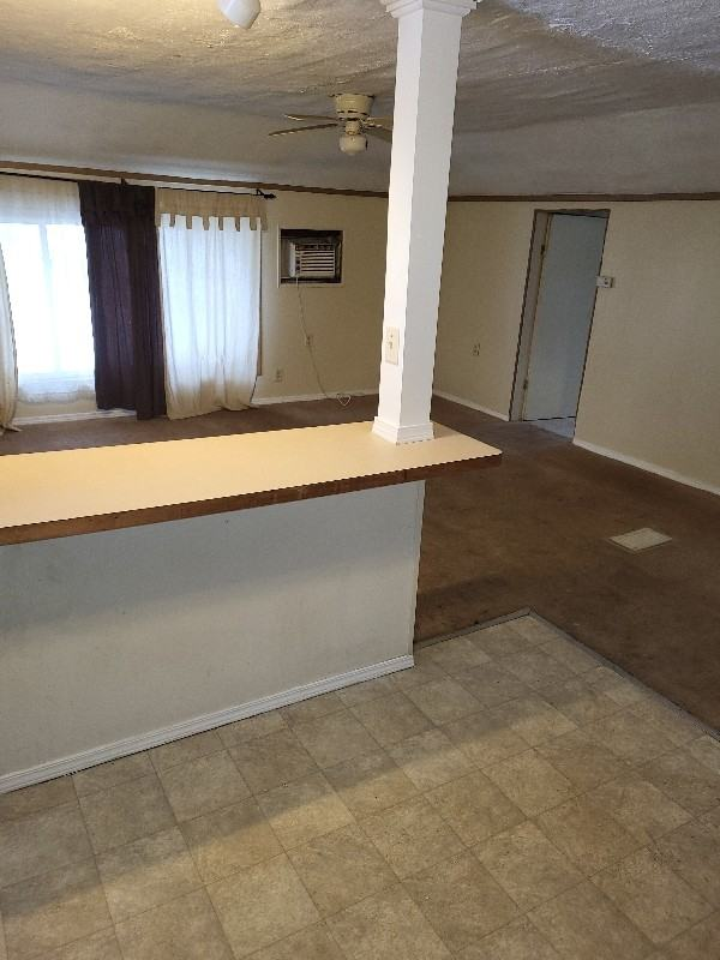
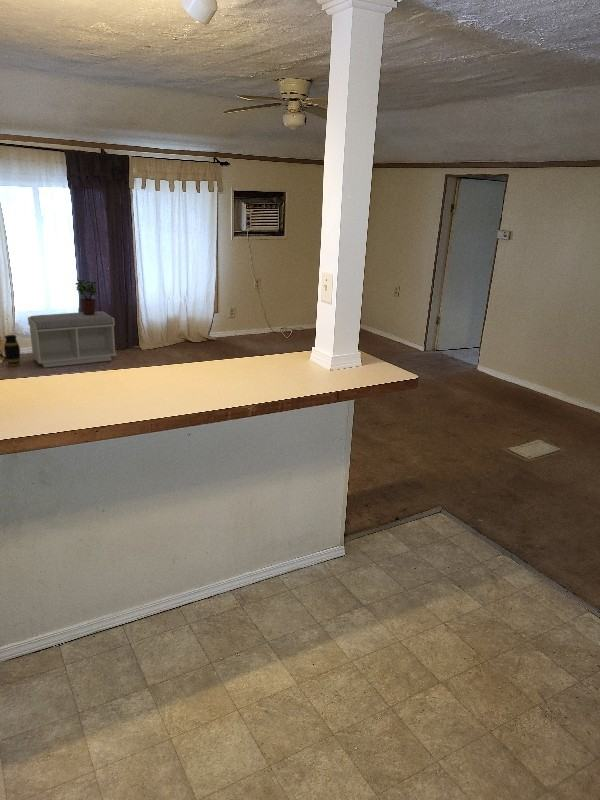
+ vase [3,334,21,367]
+ bench [27,310,118,369]
+ potted plant [75,279,99,315]
